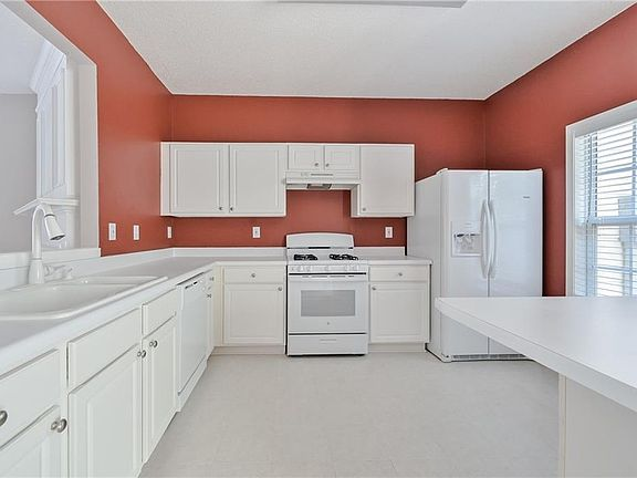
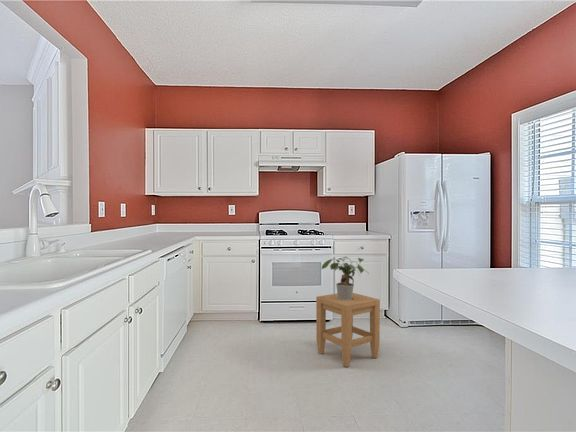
+ stool [315,292,381,368]
+ potted plant [320,255,370,300]
